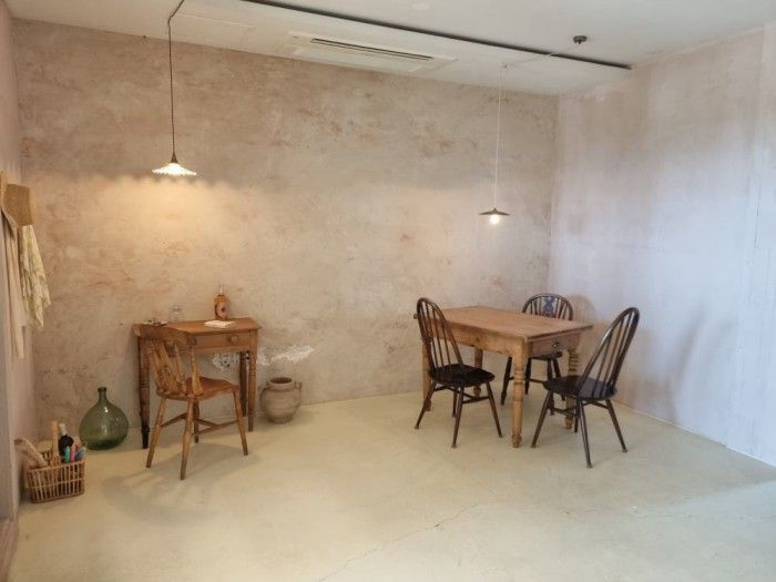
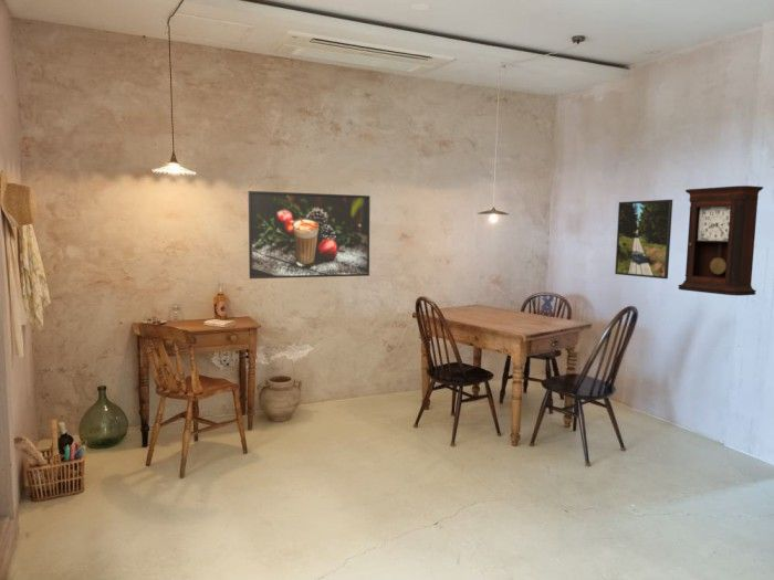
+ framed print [248,190,372,280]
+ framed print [614,199,673,280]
+ pendulum clock [677,184,764,297]
